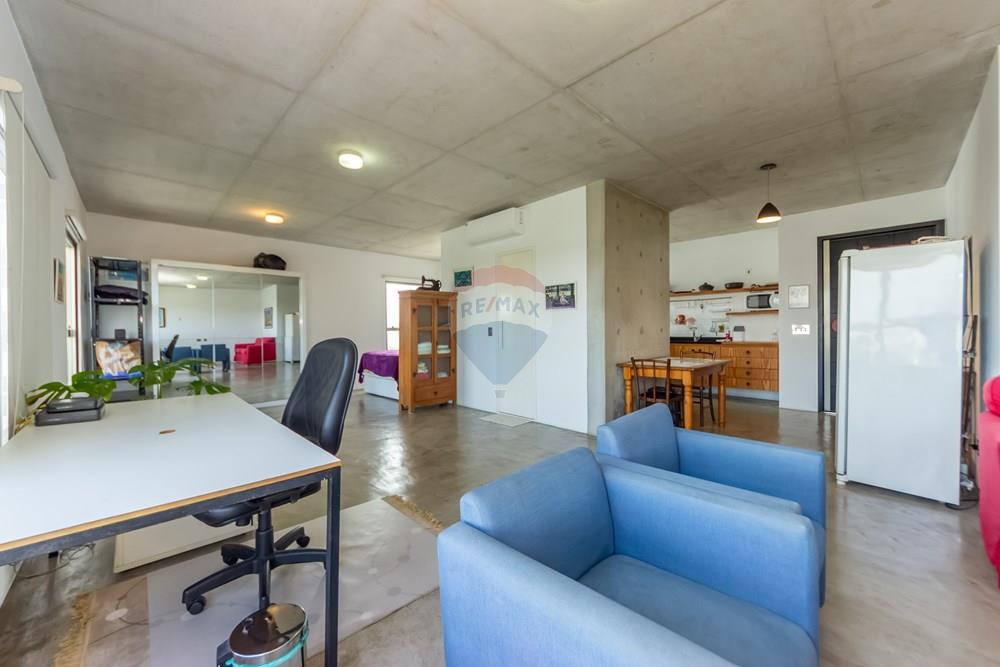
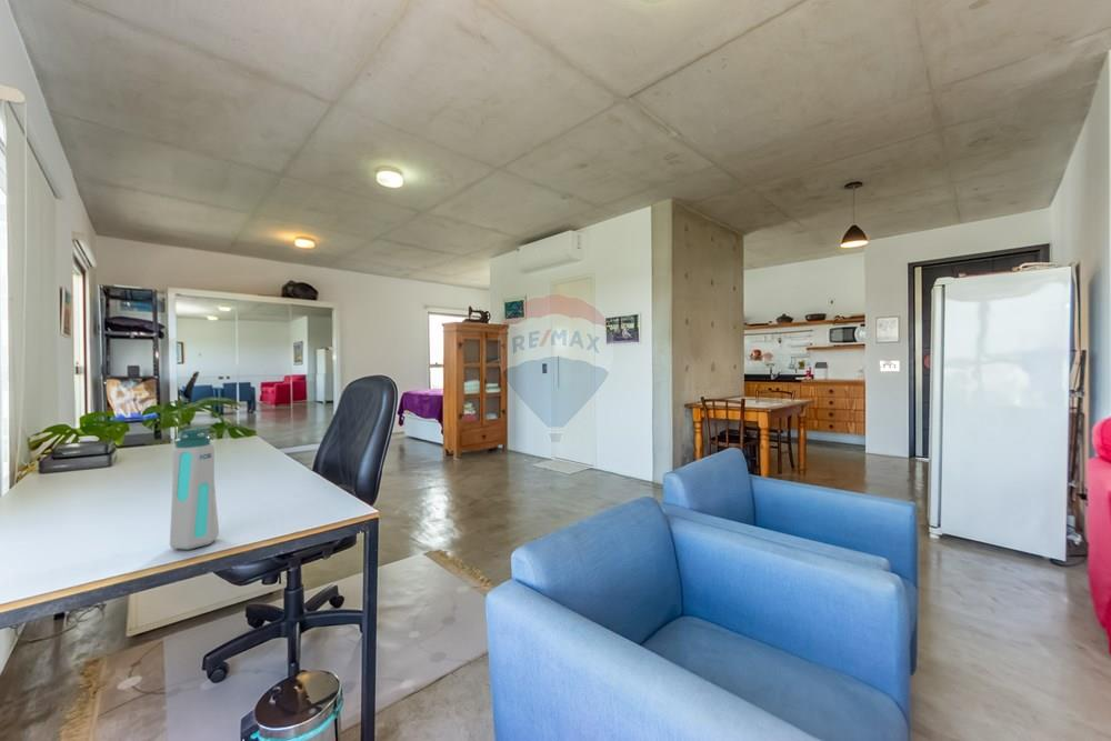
+ water bottle [169,428,220,551]
